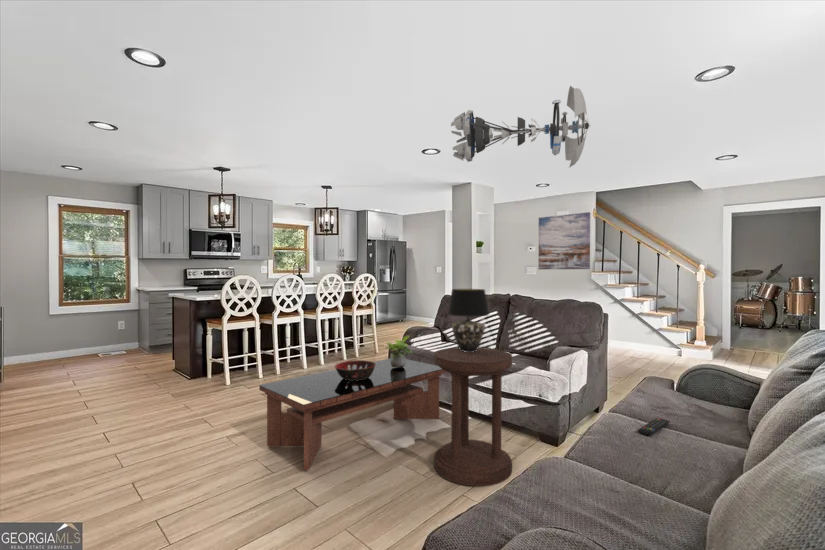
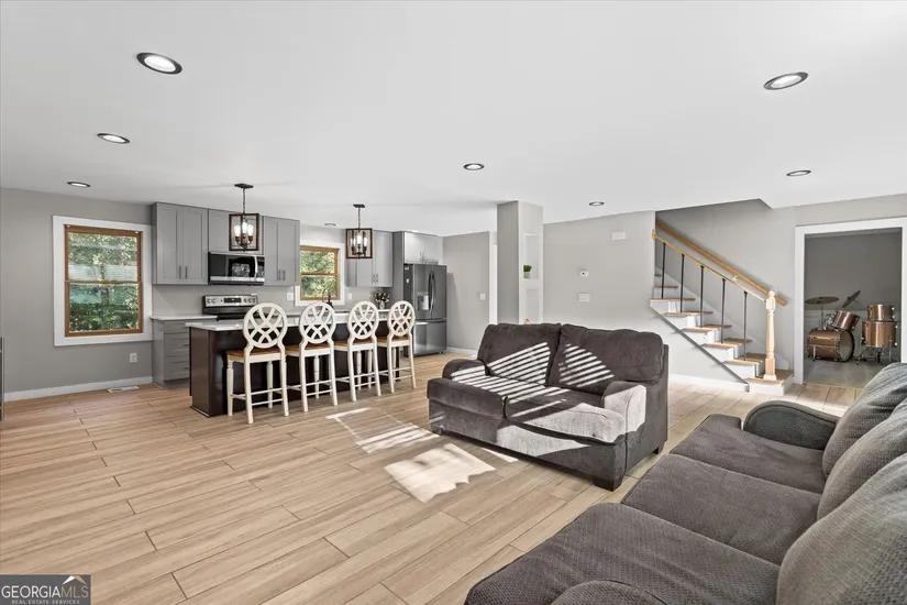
- wall art [537,211,591,270]
- remote control [637,417,671,437]
- coffee table [258,358,447,472]
- decorative bowl [334,359,376,381]
- ceiling fan [450,85,591,169]
- table lamp [447,288,490,352]
- side table [433,346,513,487]
- potted plant [385,334,413,367]
